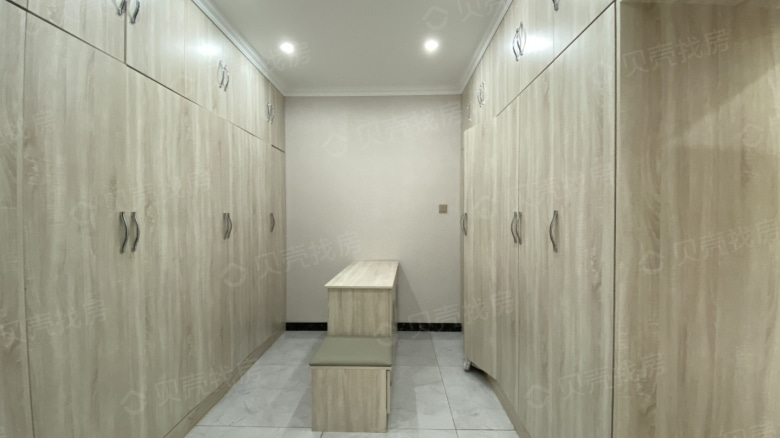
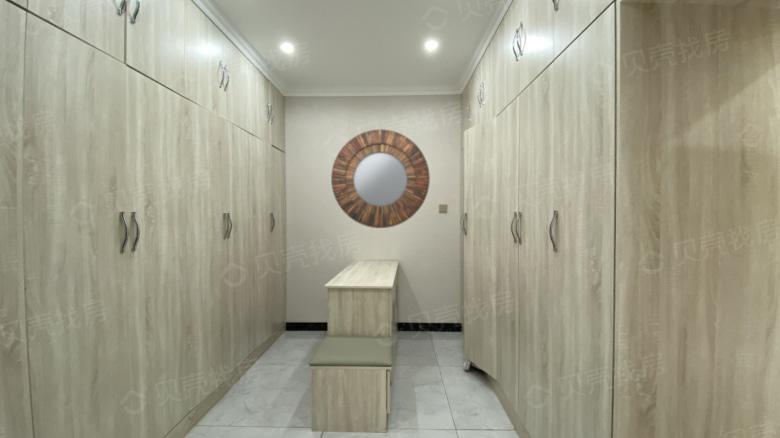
+ home mirror [330,128,431,229]
